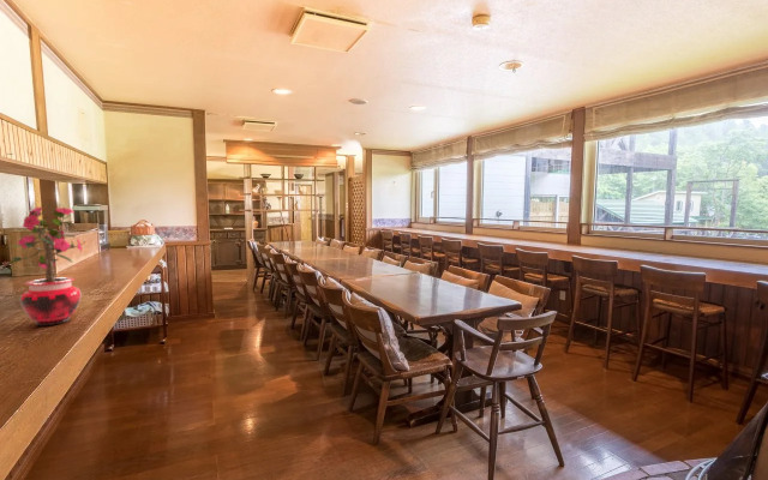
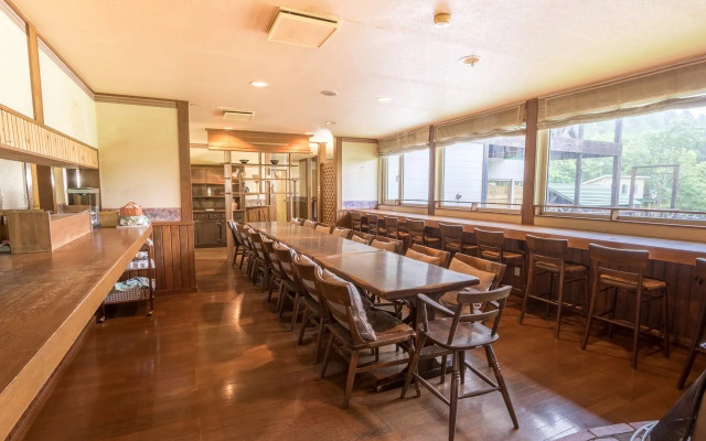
- potted plant [7,204,88,326]
